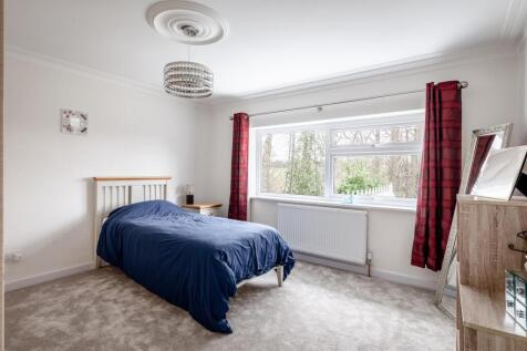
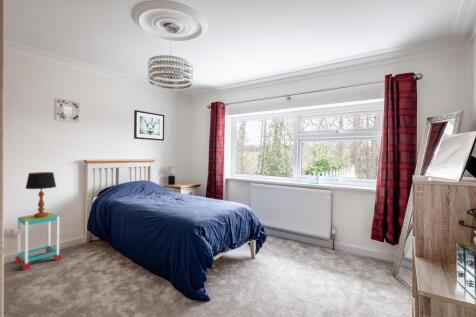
+ wall art [133,109,165,142]
+ table lamp [24,171,57,218]
+ side table [14,212,62,271]
